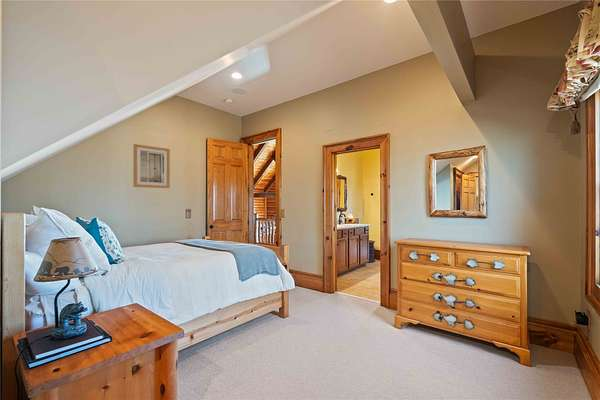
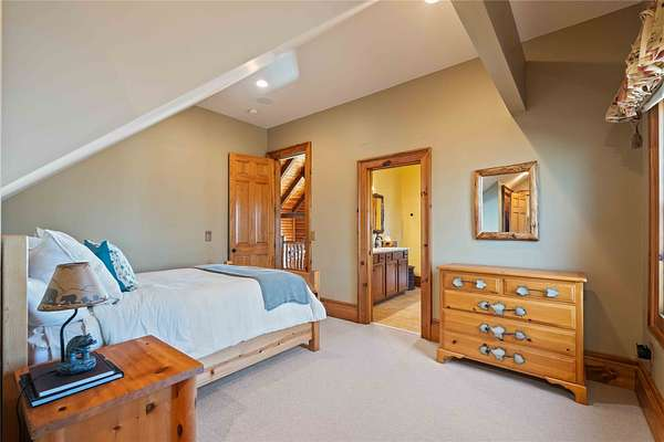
- wall art [133,143,171,189]
